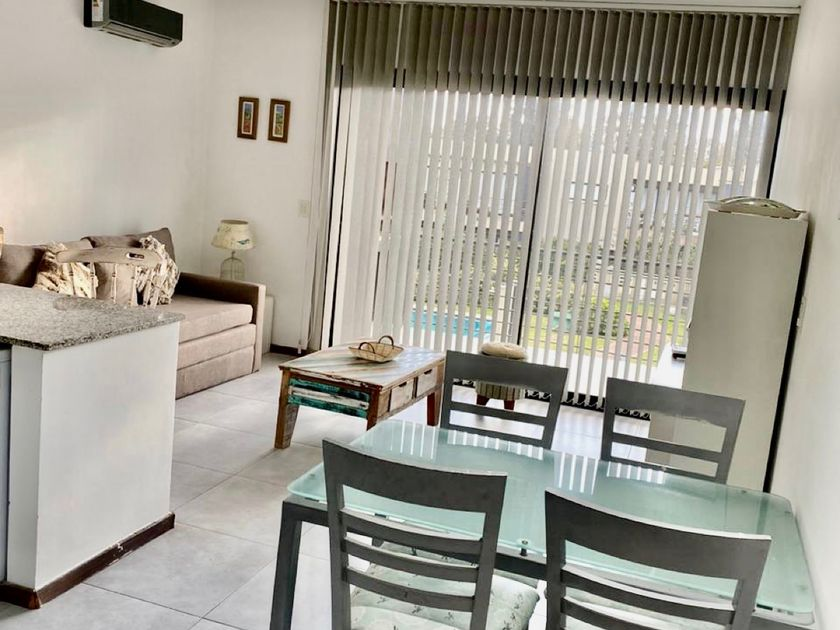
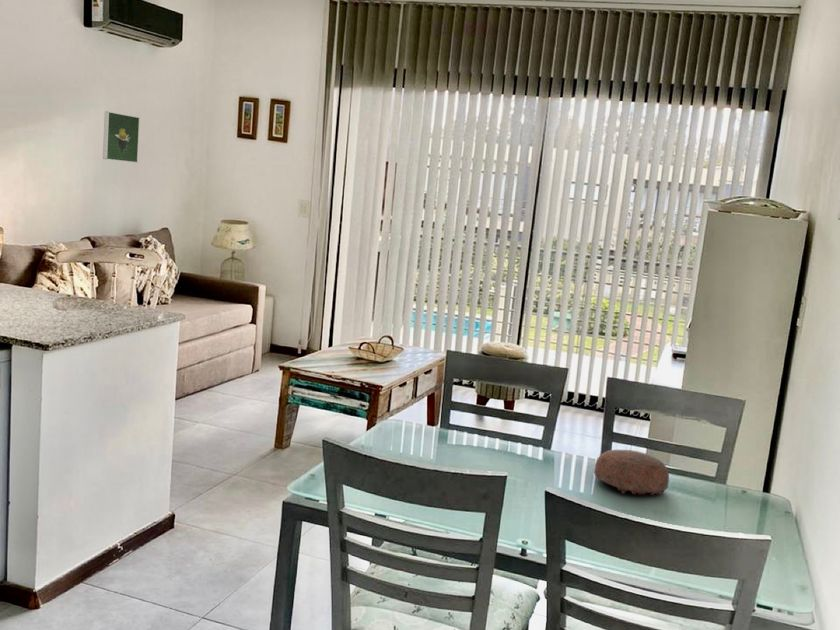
+ decorative bowl [593,449,670,497]
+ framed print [102,110,140,164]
